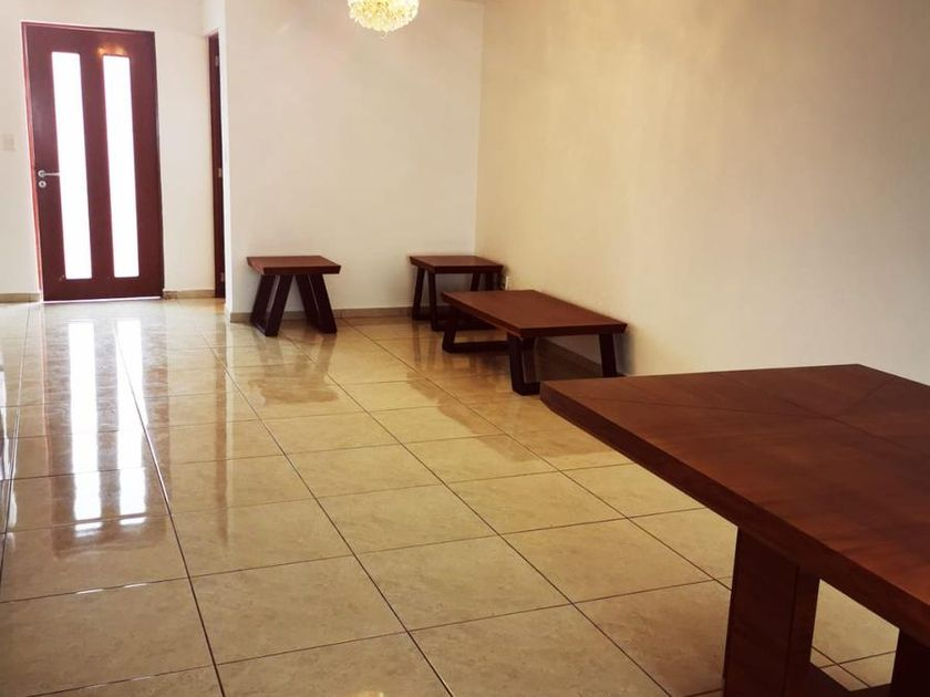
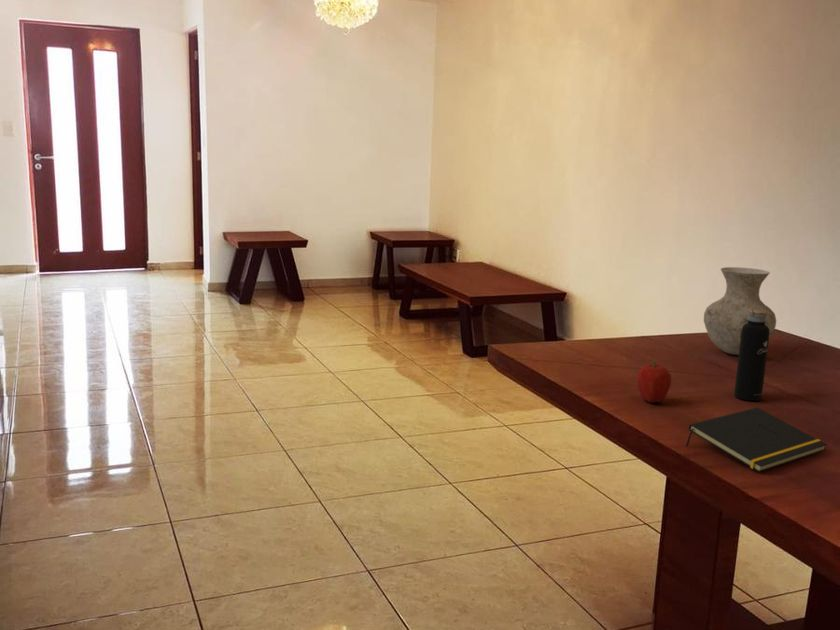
+ vase [703,266,777,356]
+ fruit [636,358,672,404]
+ water bottle [733,301,770,402]
+ notepad [685,406,828,473]
